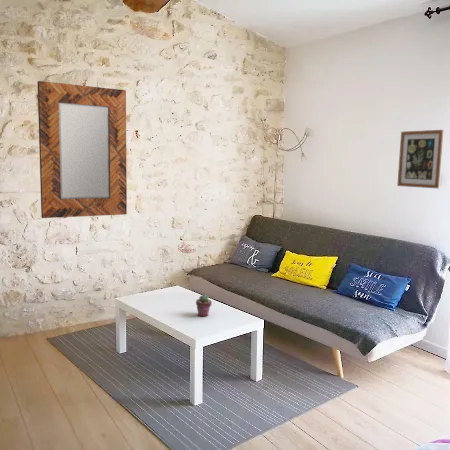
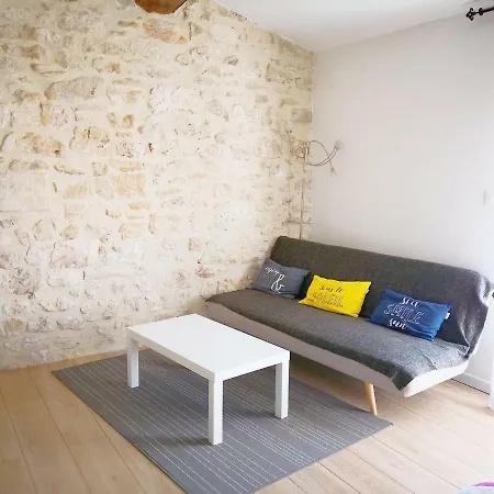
- potted succulent [195,294,213,317]
- wall art [396,129,444,189]
- home mirror [36,80,128,219]
